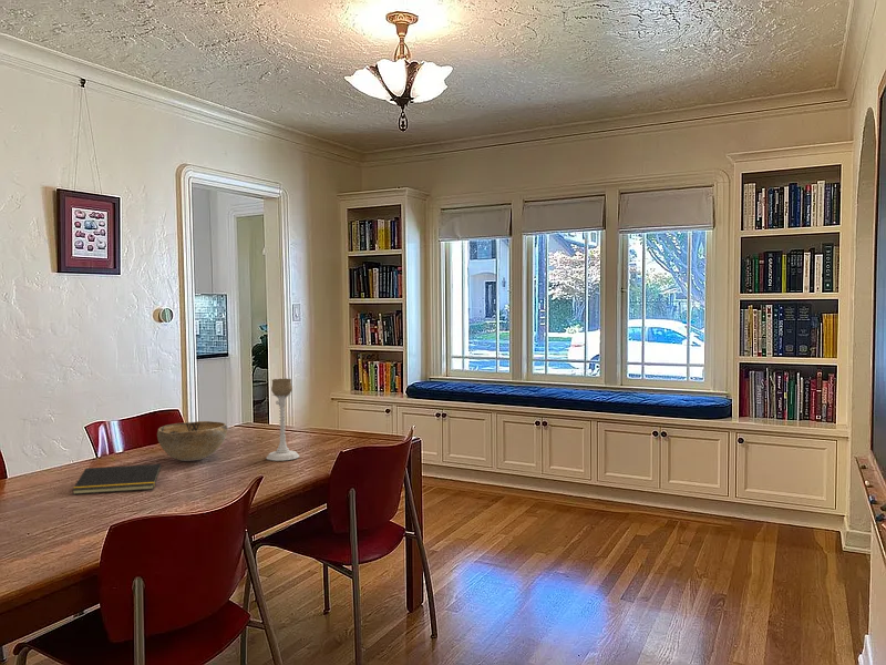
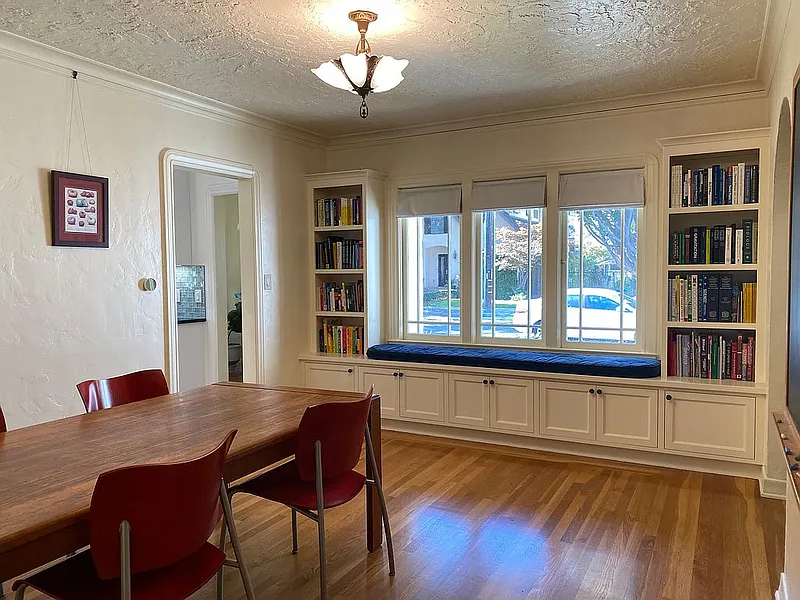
- candle holder [266,377,300,462]
- decorative bowl [156,420,228,462]
- notepad [71,463,162,495]
